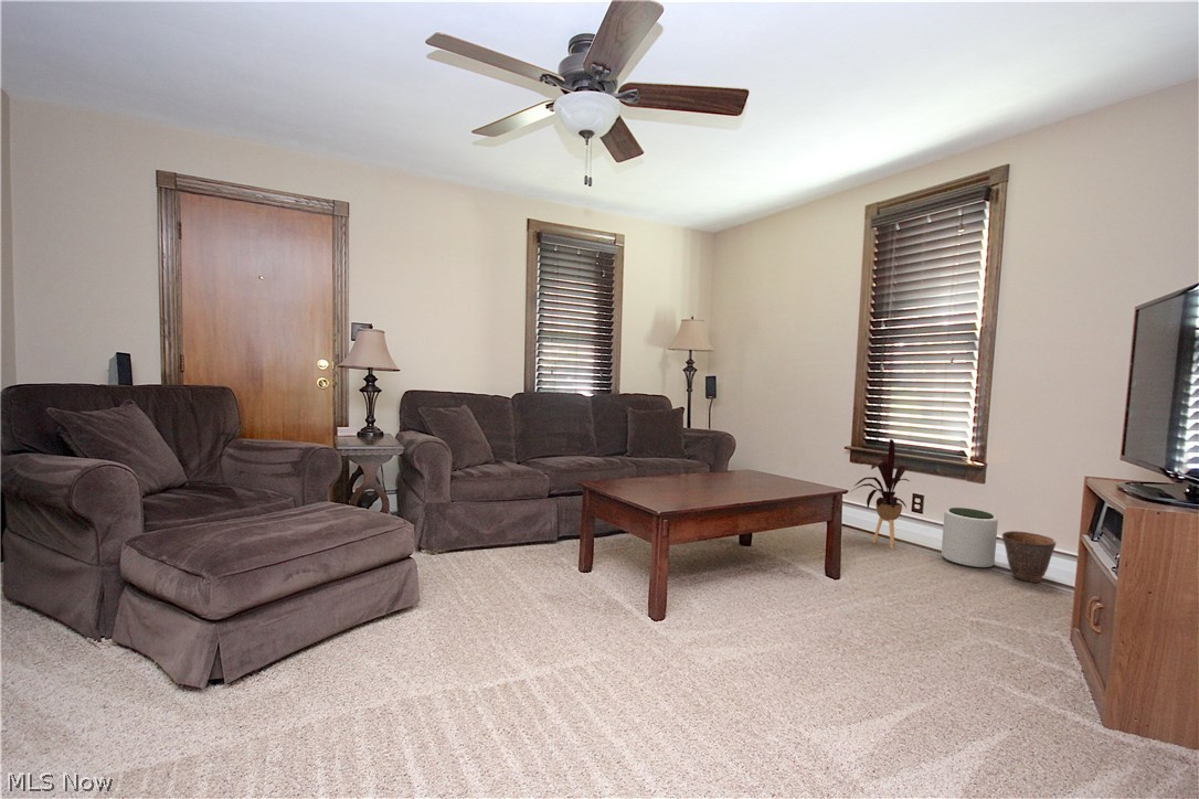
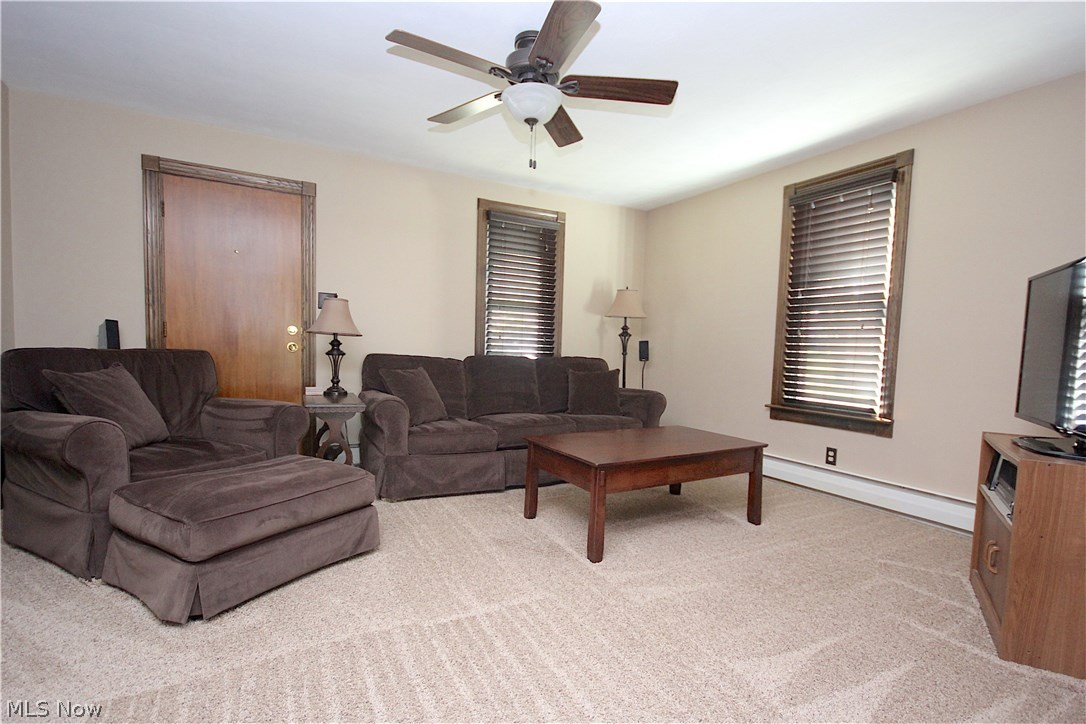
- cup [1001,530,1058,584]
- plant pot [941,507,999,569]
- house plant [849,438,911,550]
